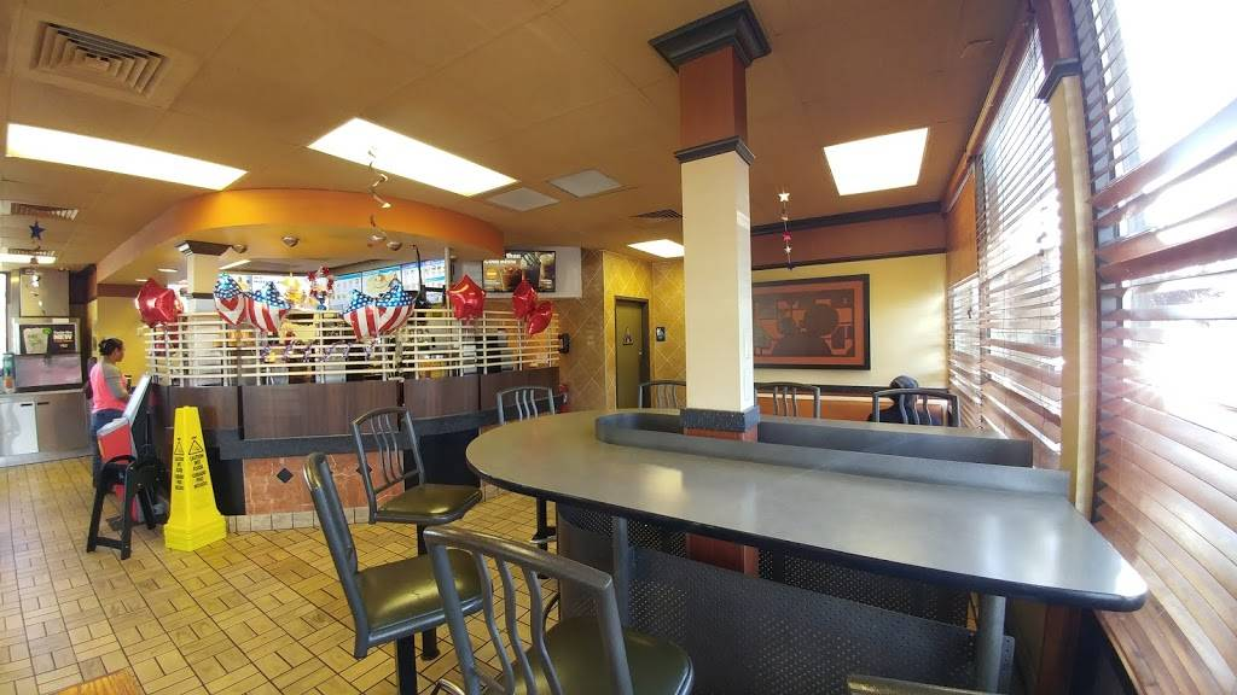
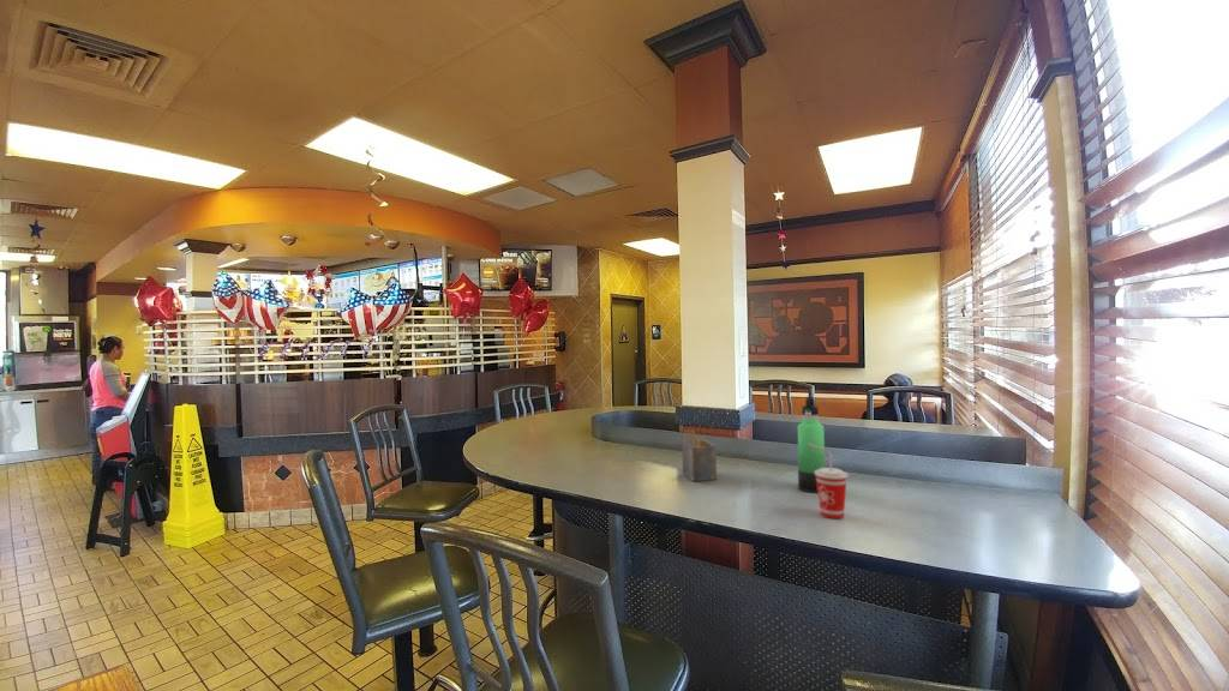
+ thermos bottle [797,396,826,493]
+ napkin holder [681,428,718,482]
+ beverage cup [808,444,850,519]
